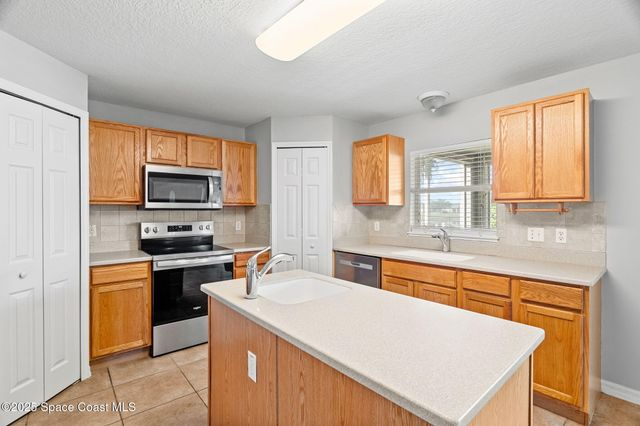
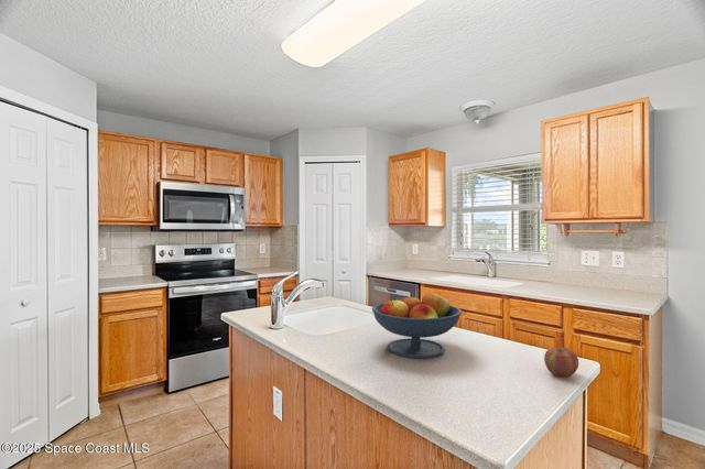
+ fruit bowl [371,292,463,359]
+ apple [543,346,579,378]
